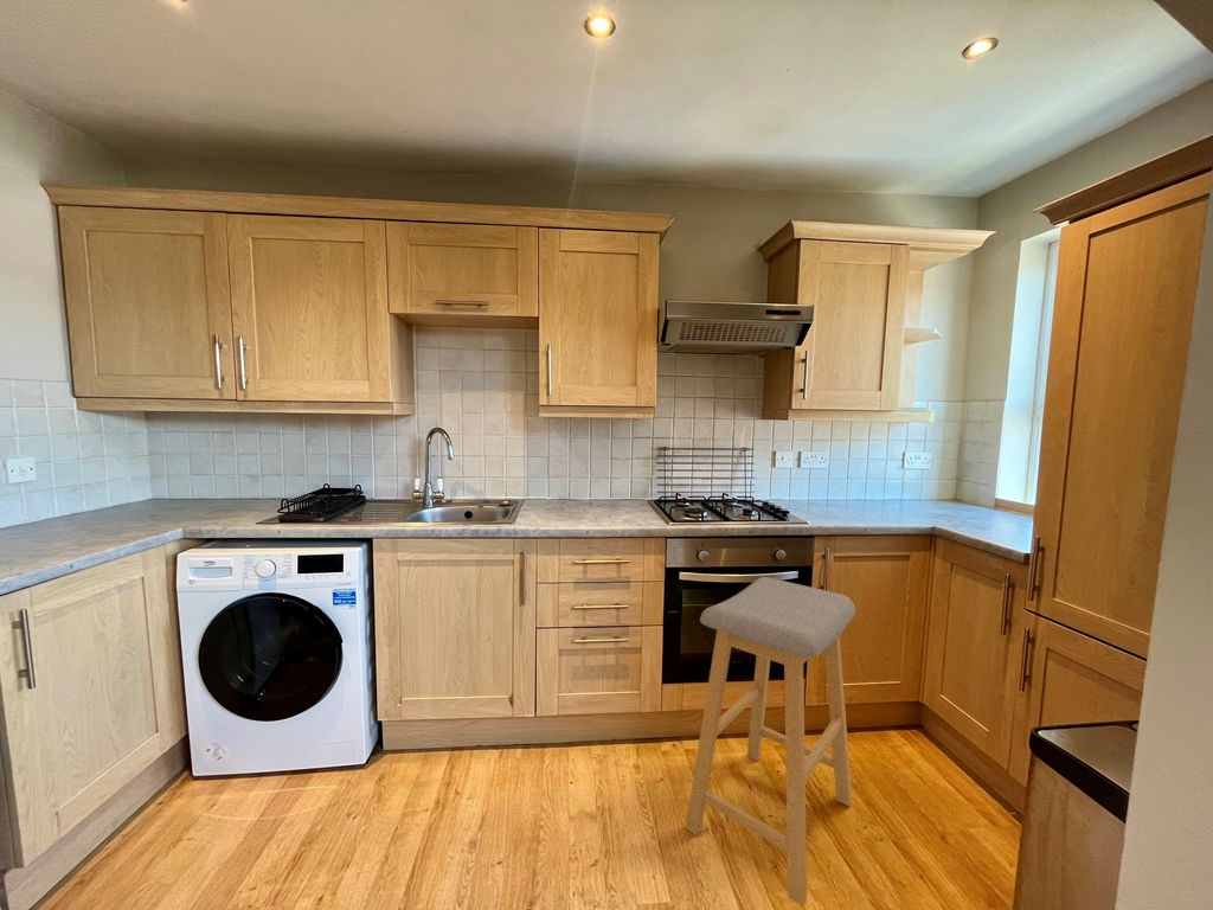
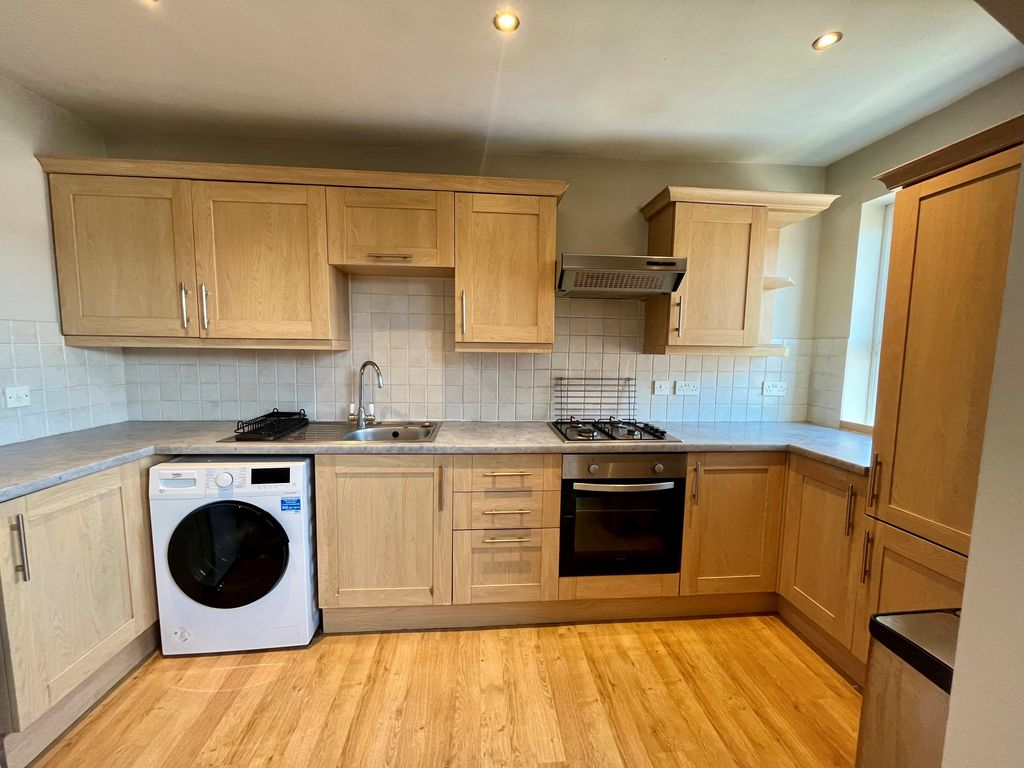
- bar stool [685,576,858,908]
